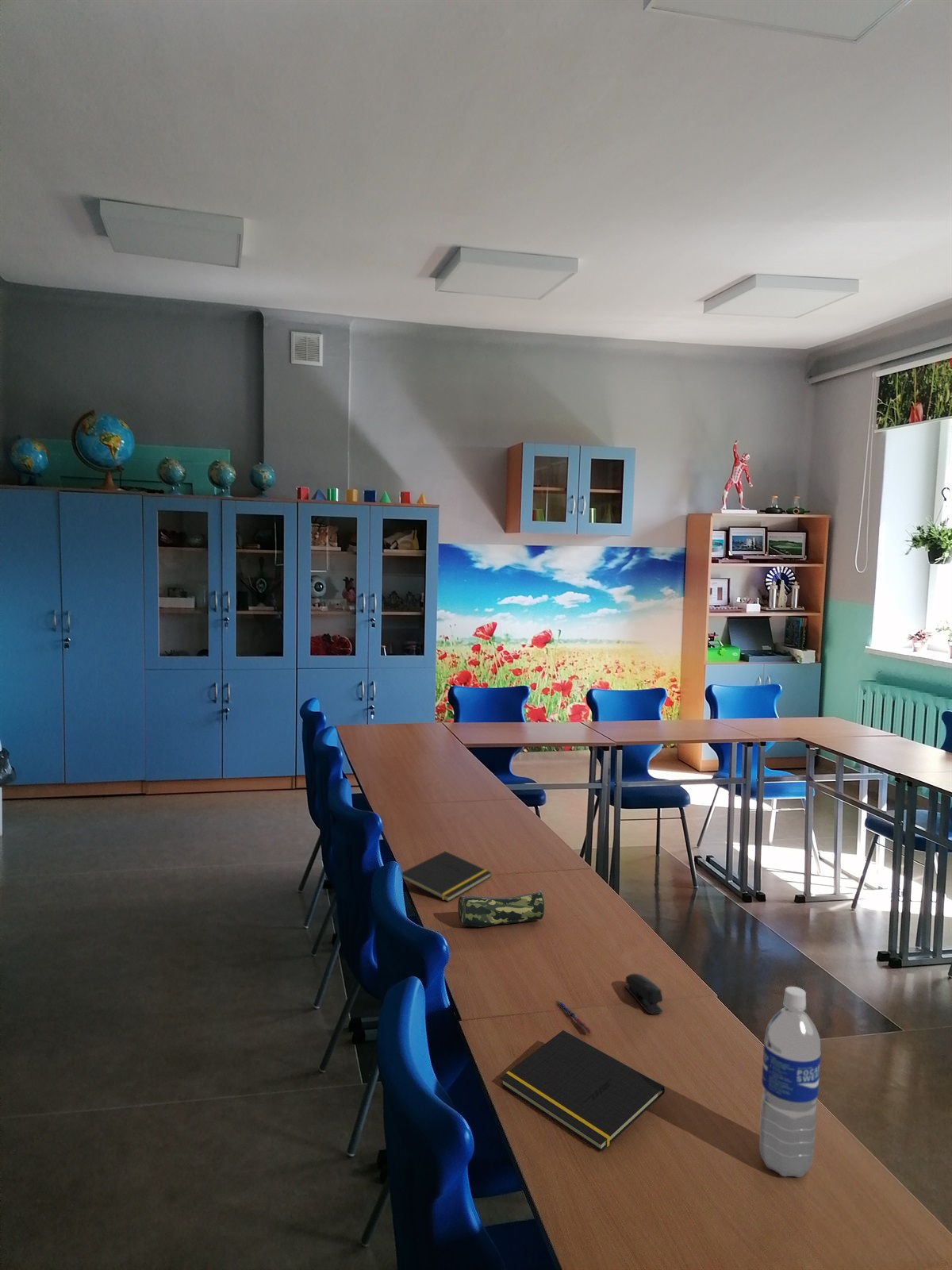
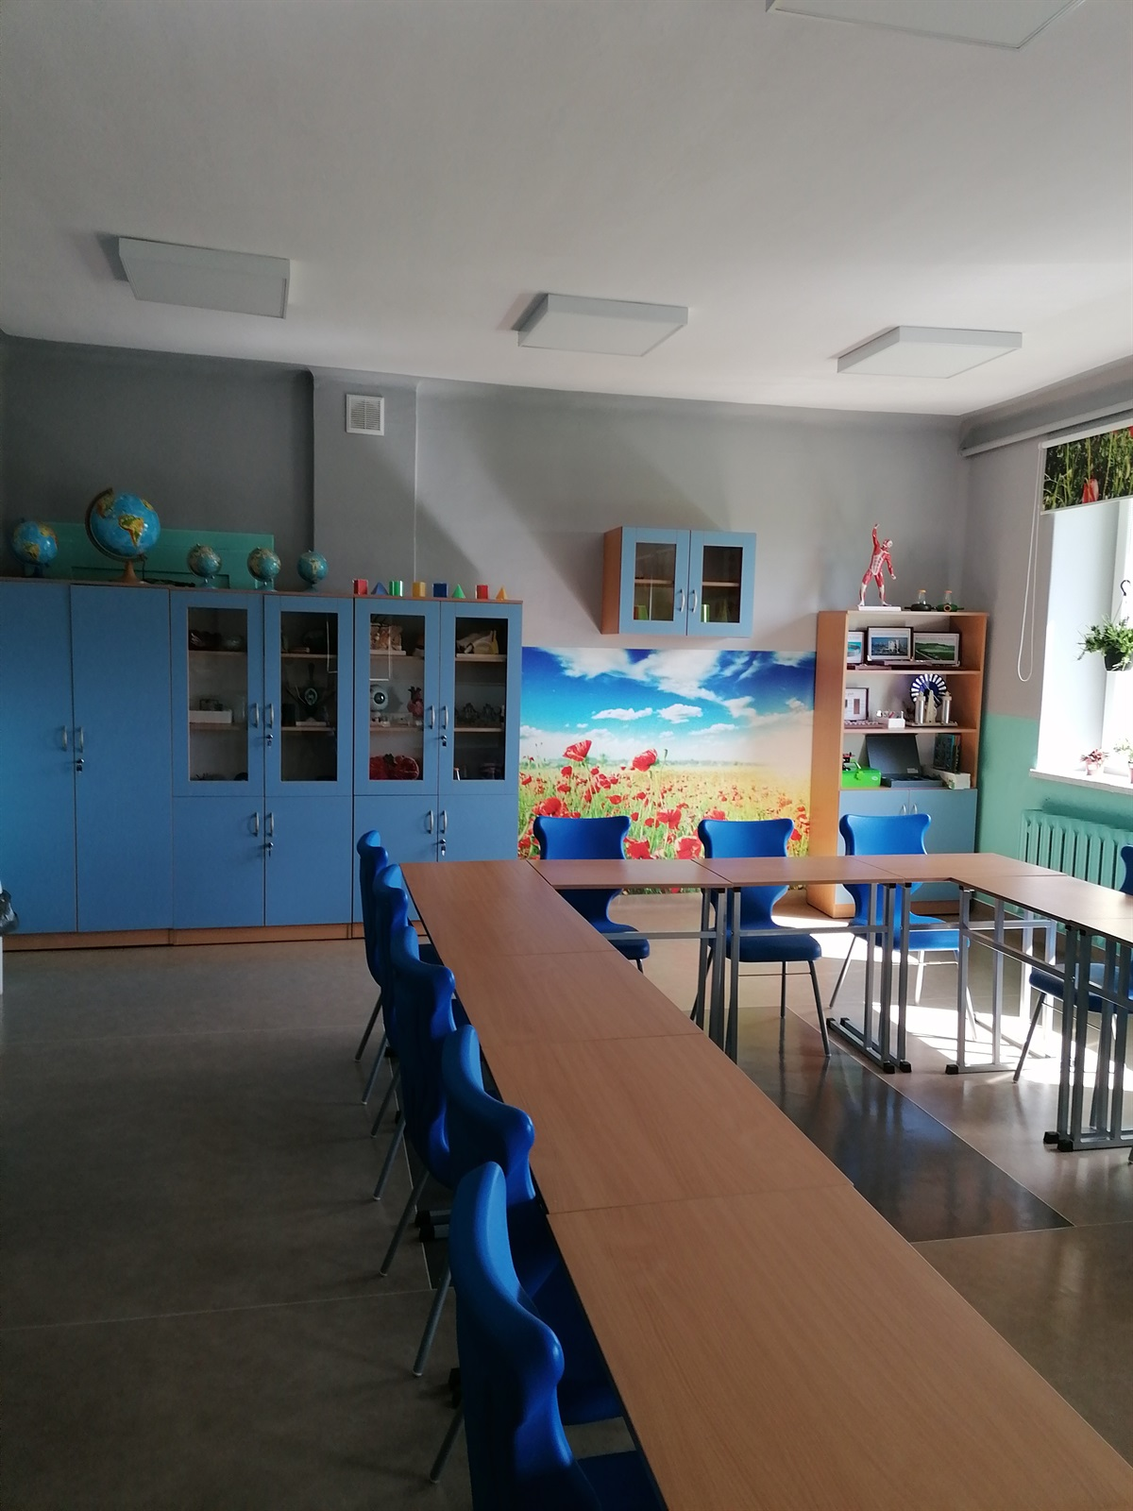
- notepad [500,1029,666,1152]
- water bottle [758,986,821,1178]
- pencil case [457,889,545,928]
- pen [555,999,593,1034]
- notepad [401,850,493,902]
- stapler [624,973,663,1015]
